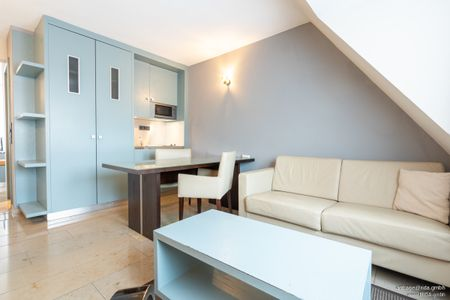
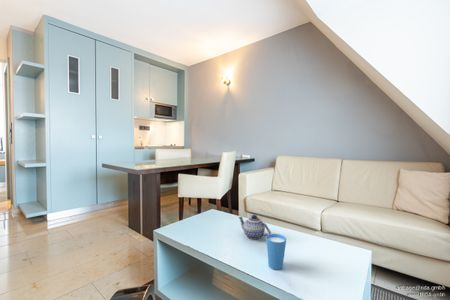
+ cup [265,233,287,271]
+ teapot [237,214,272,240]
